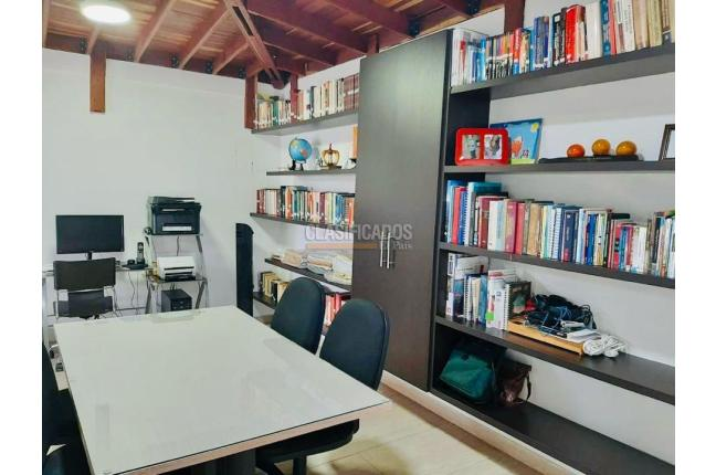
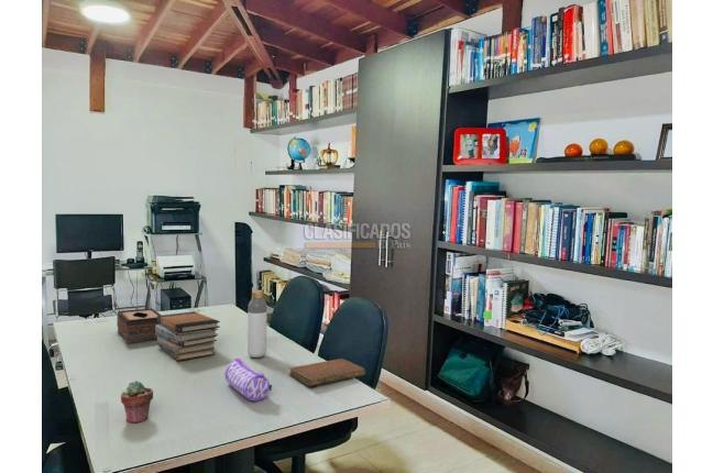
+ book stack [155,310,221,362]
+ tissue box [117,307,163,343]
+ potted succulent [120,380,154,425]
+ notebook [288,358,366,387]
+ pencil case [223,358,273,402]
+ bottle [246,289,268,359]
